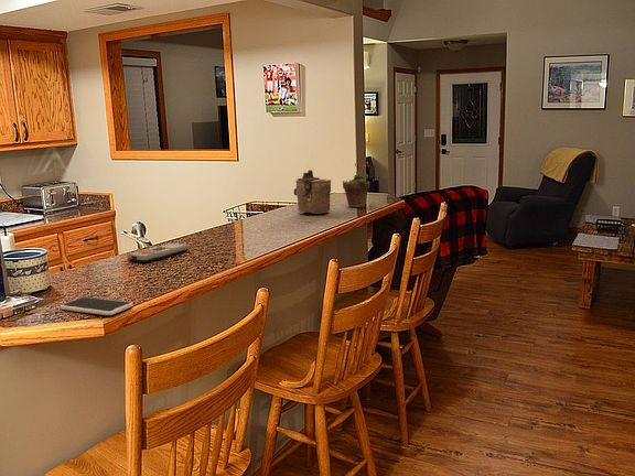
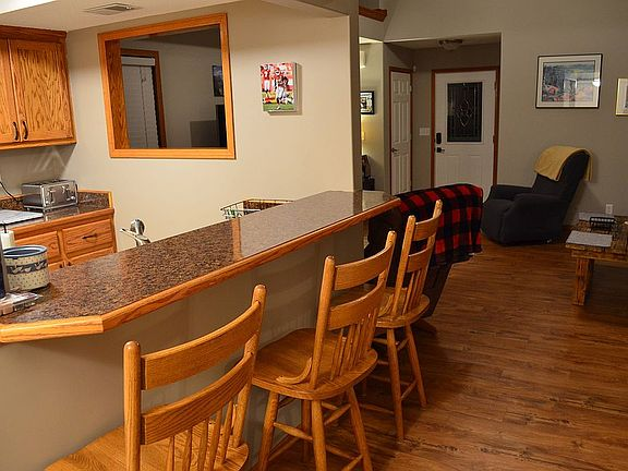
- teapot [293,169,332,215]
- succulent plant [342,162,370,208]
- smartphone [58,296,133,316]
- remote control [127,241,190,263]
